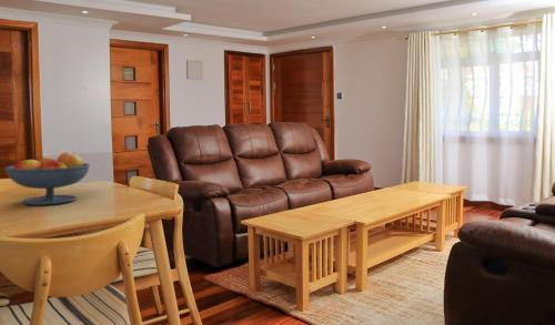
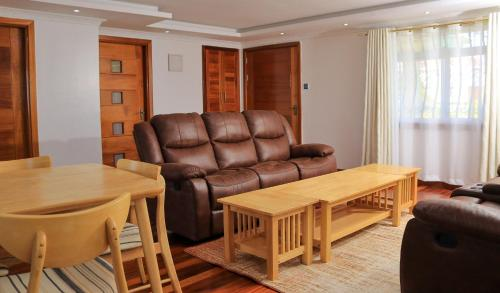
- fruit bowl [3,151,91,206]
